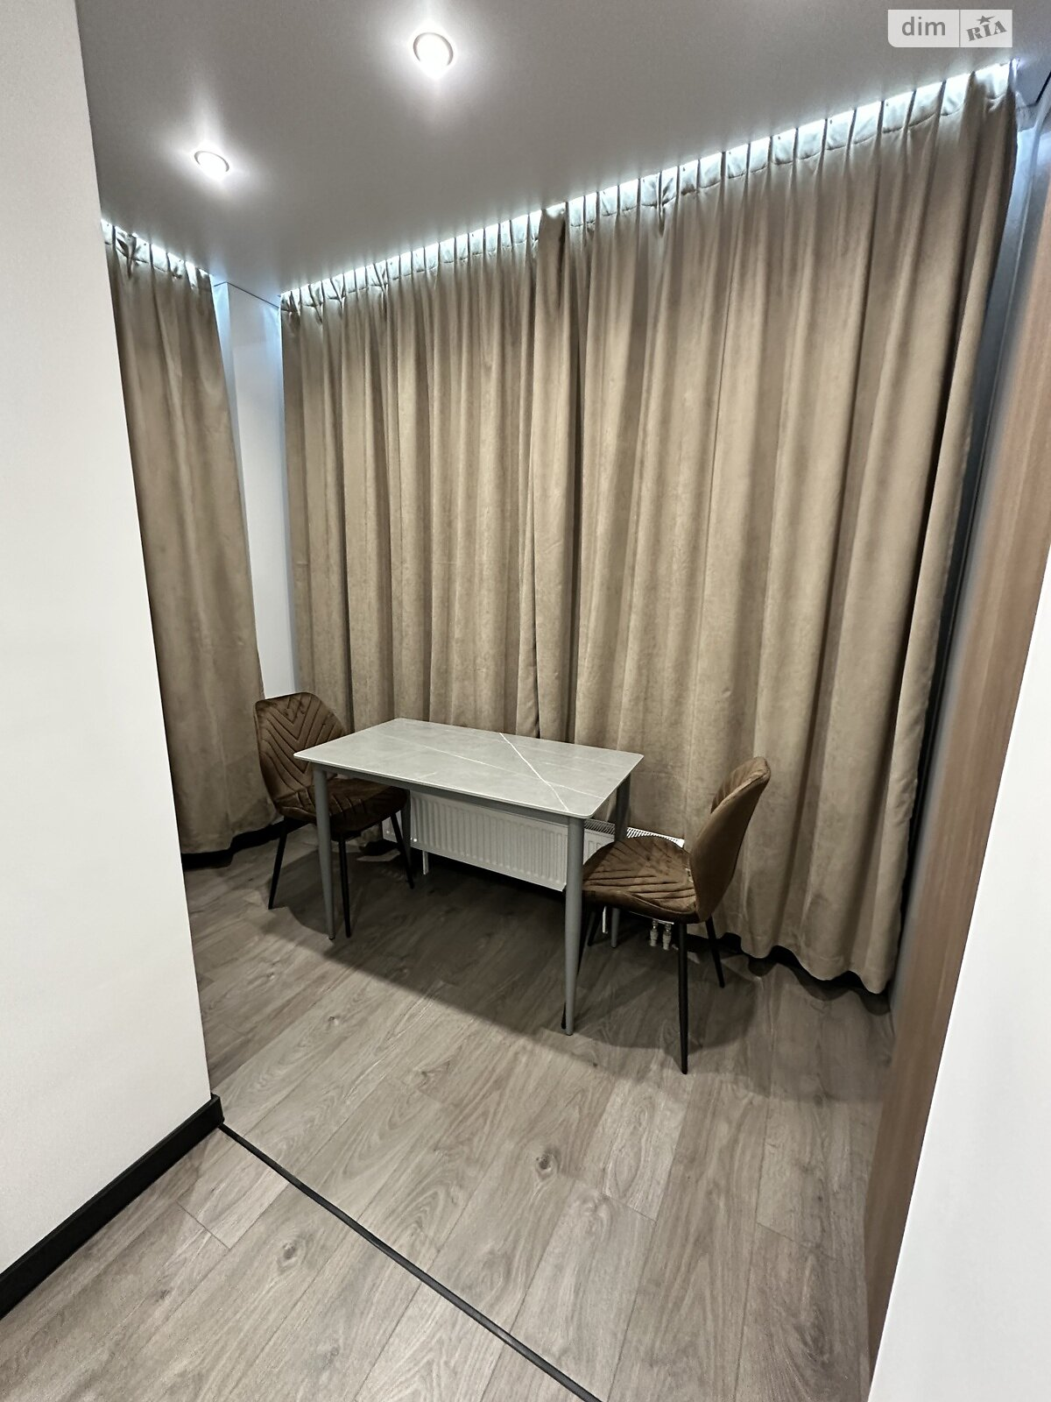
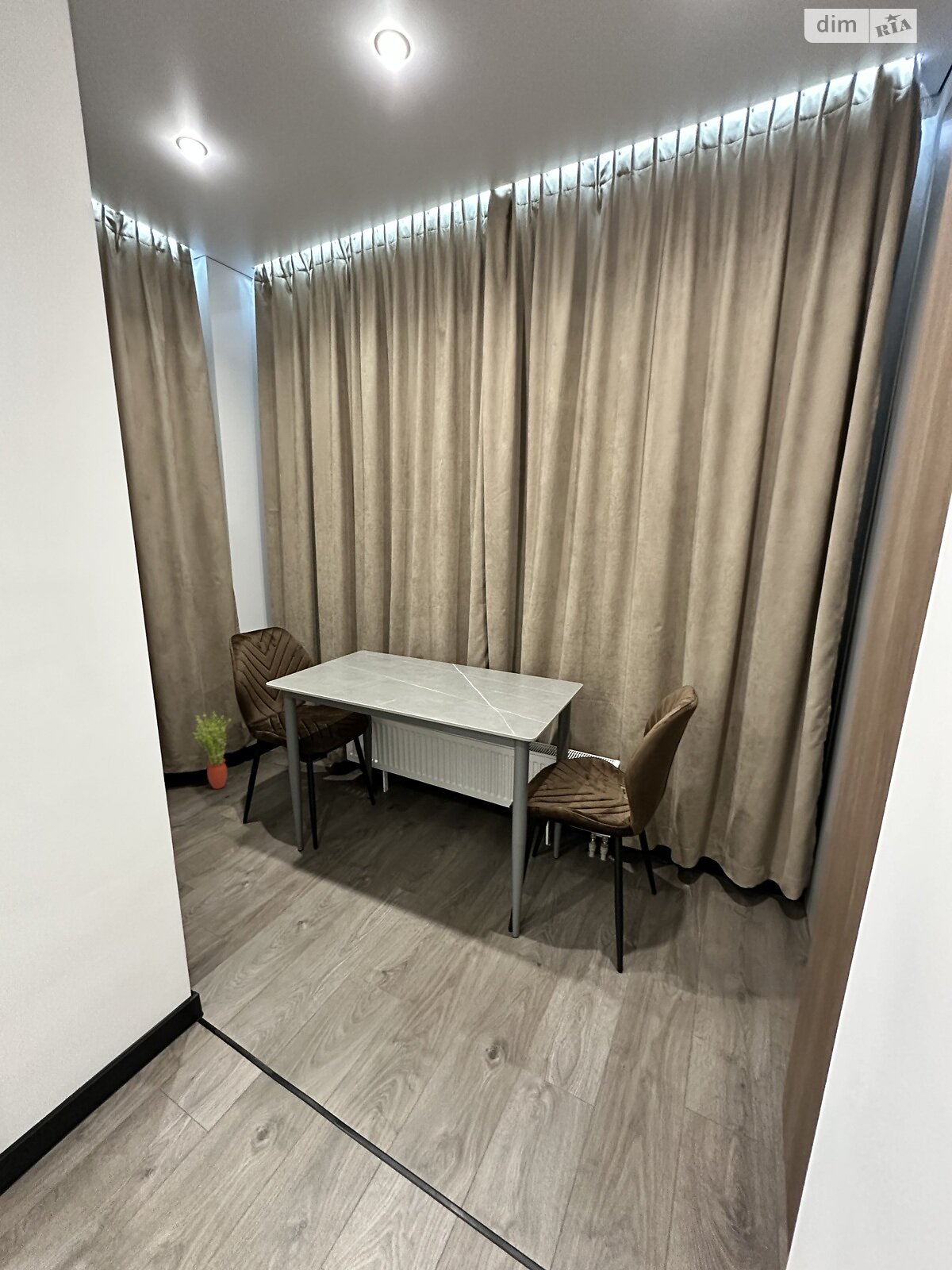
+ potted plant [192,710,232,790]
